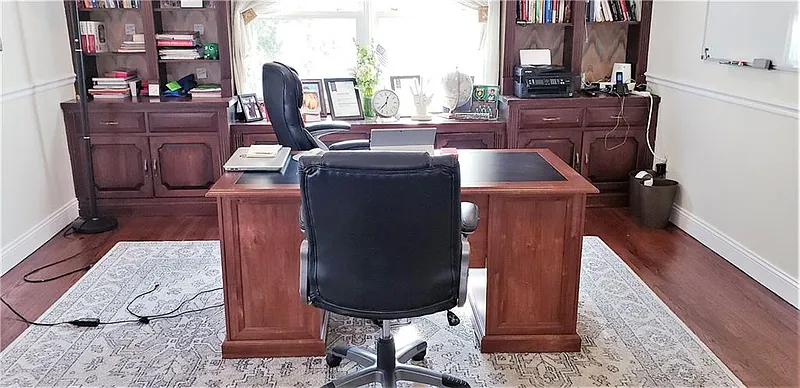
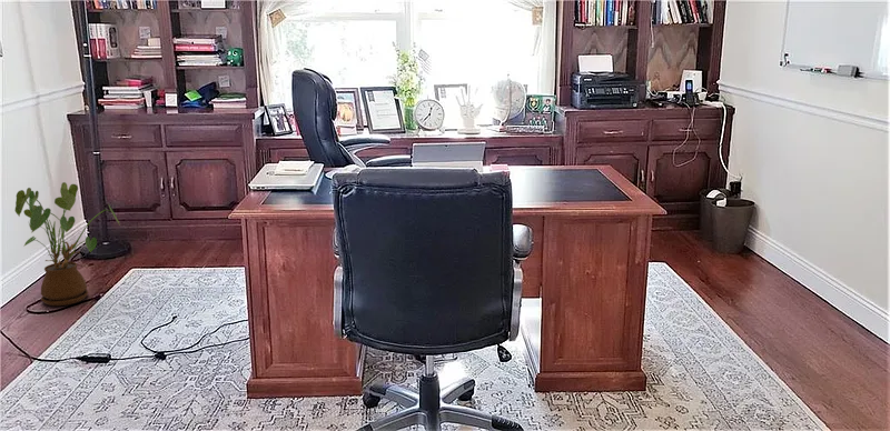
+ house plant [13,181,120,307]
